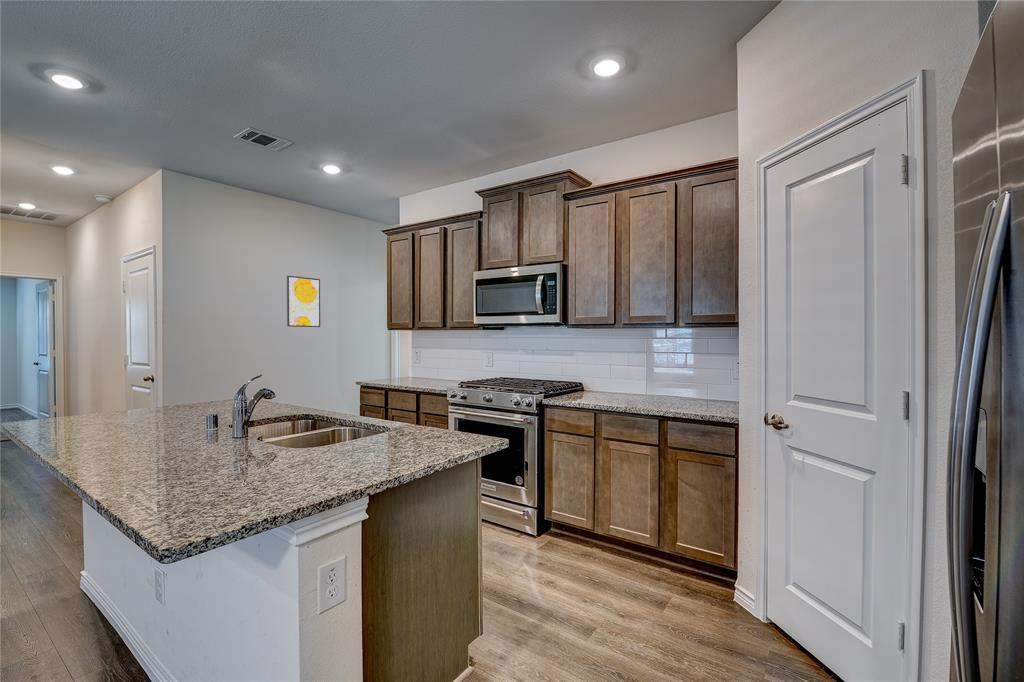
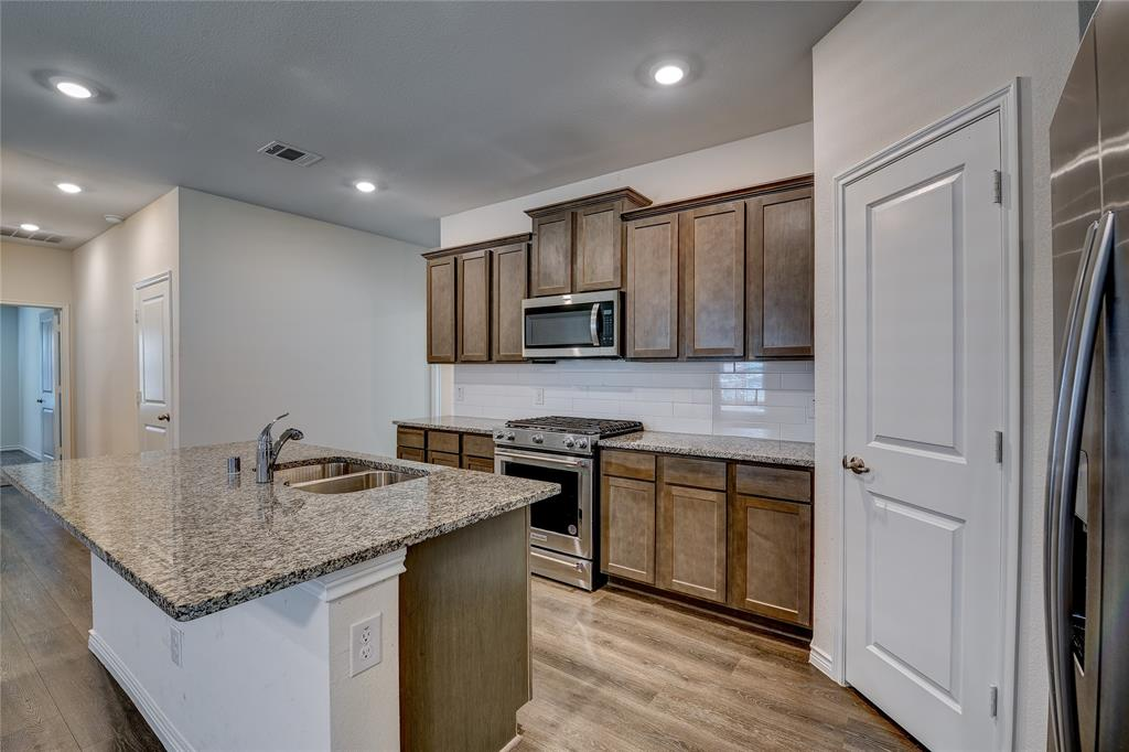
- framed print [286,275,321,328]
